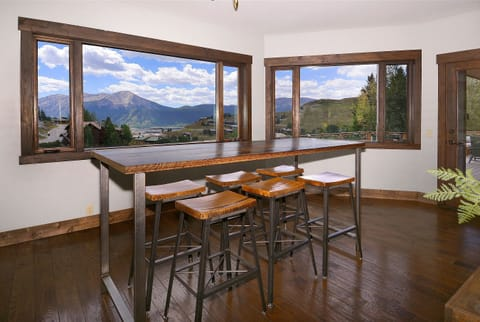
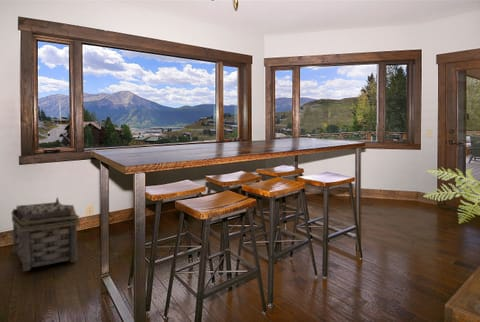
+ basket [10,196,81,272]
